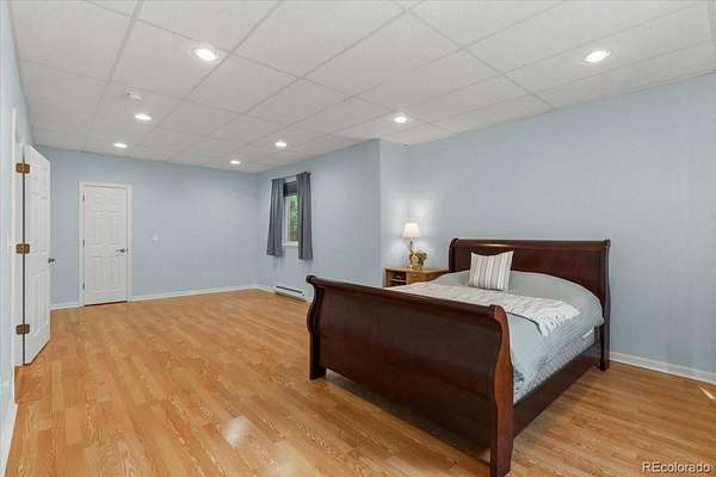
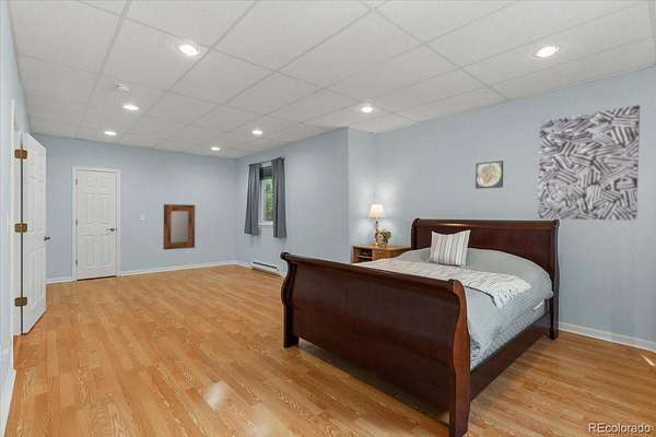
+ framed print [475,160,504,190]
+ wall art [537,104,641,222]
+ home mirror [162,203,196,250]
